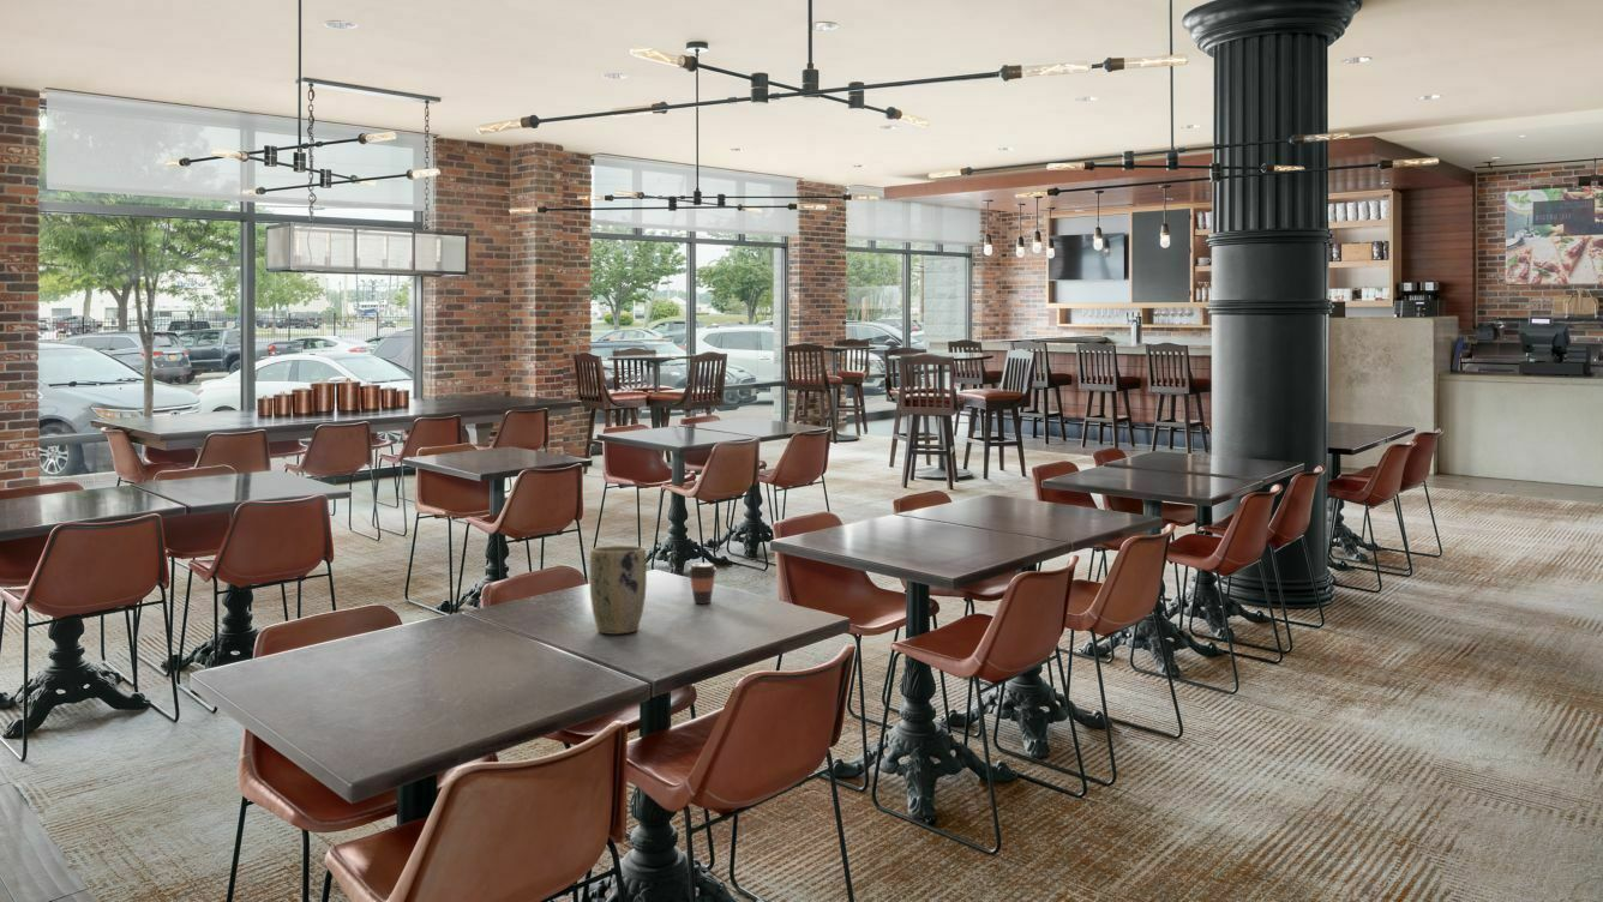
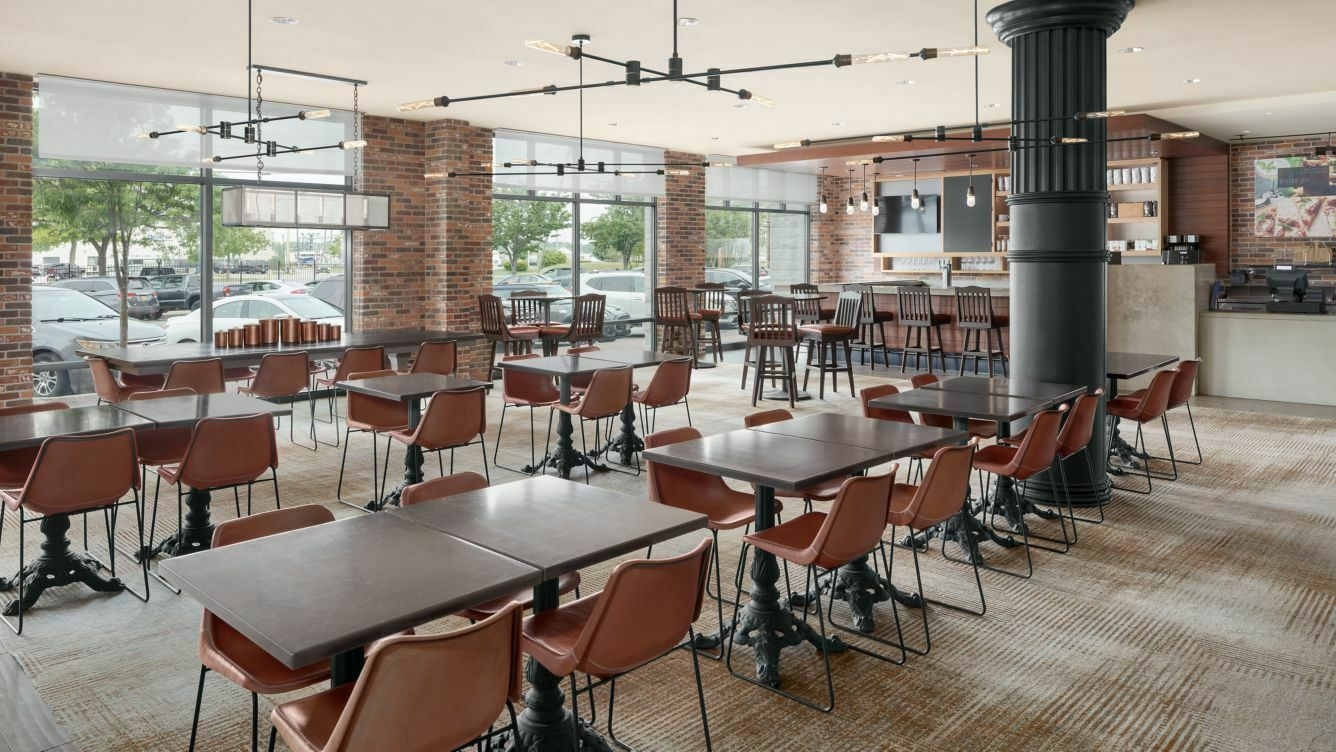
- plant pot [589,545,648,636]
- coffee cup [686,563,719,605]
